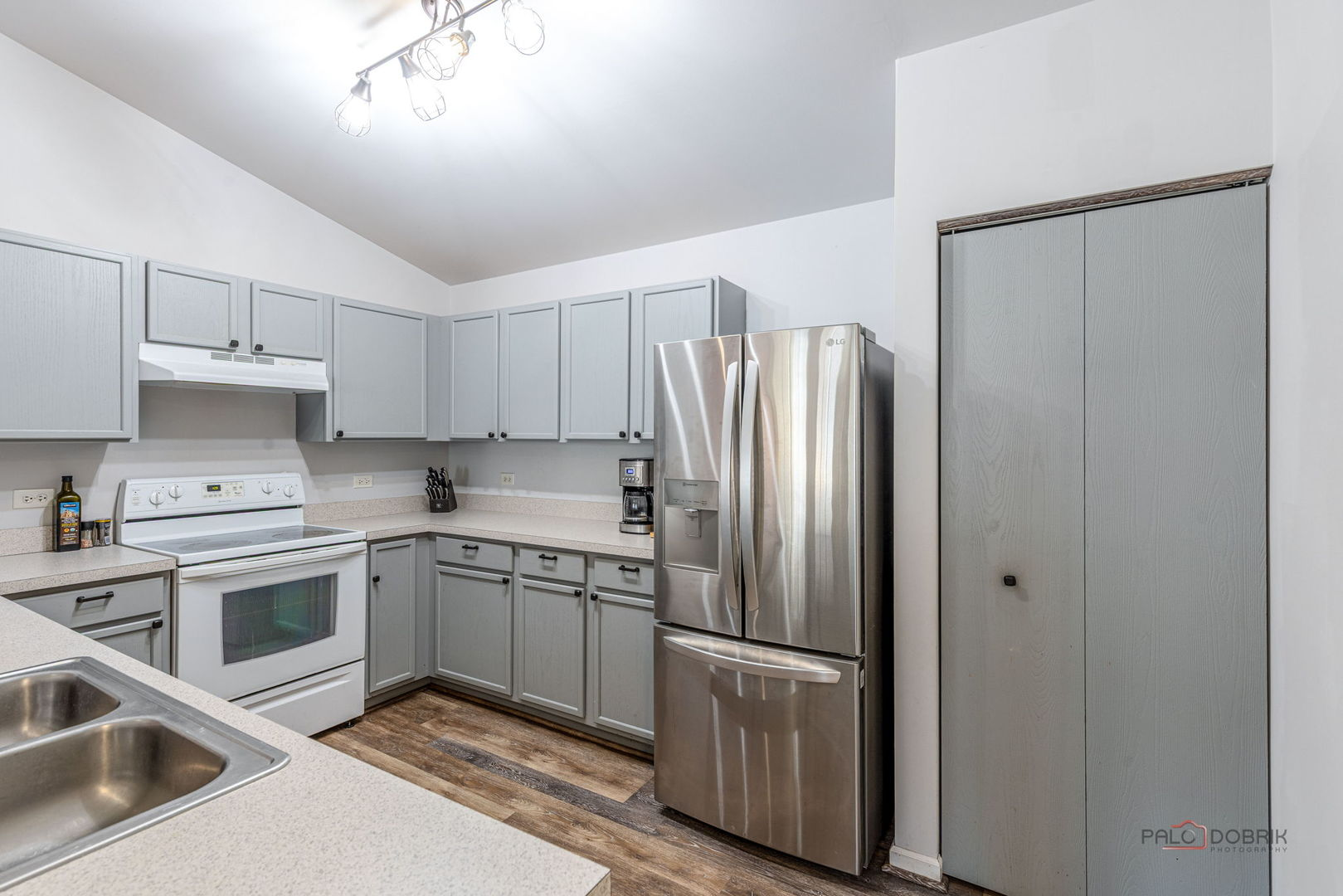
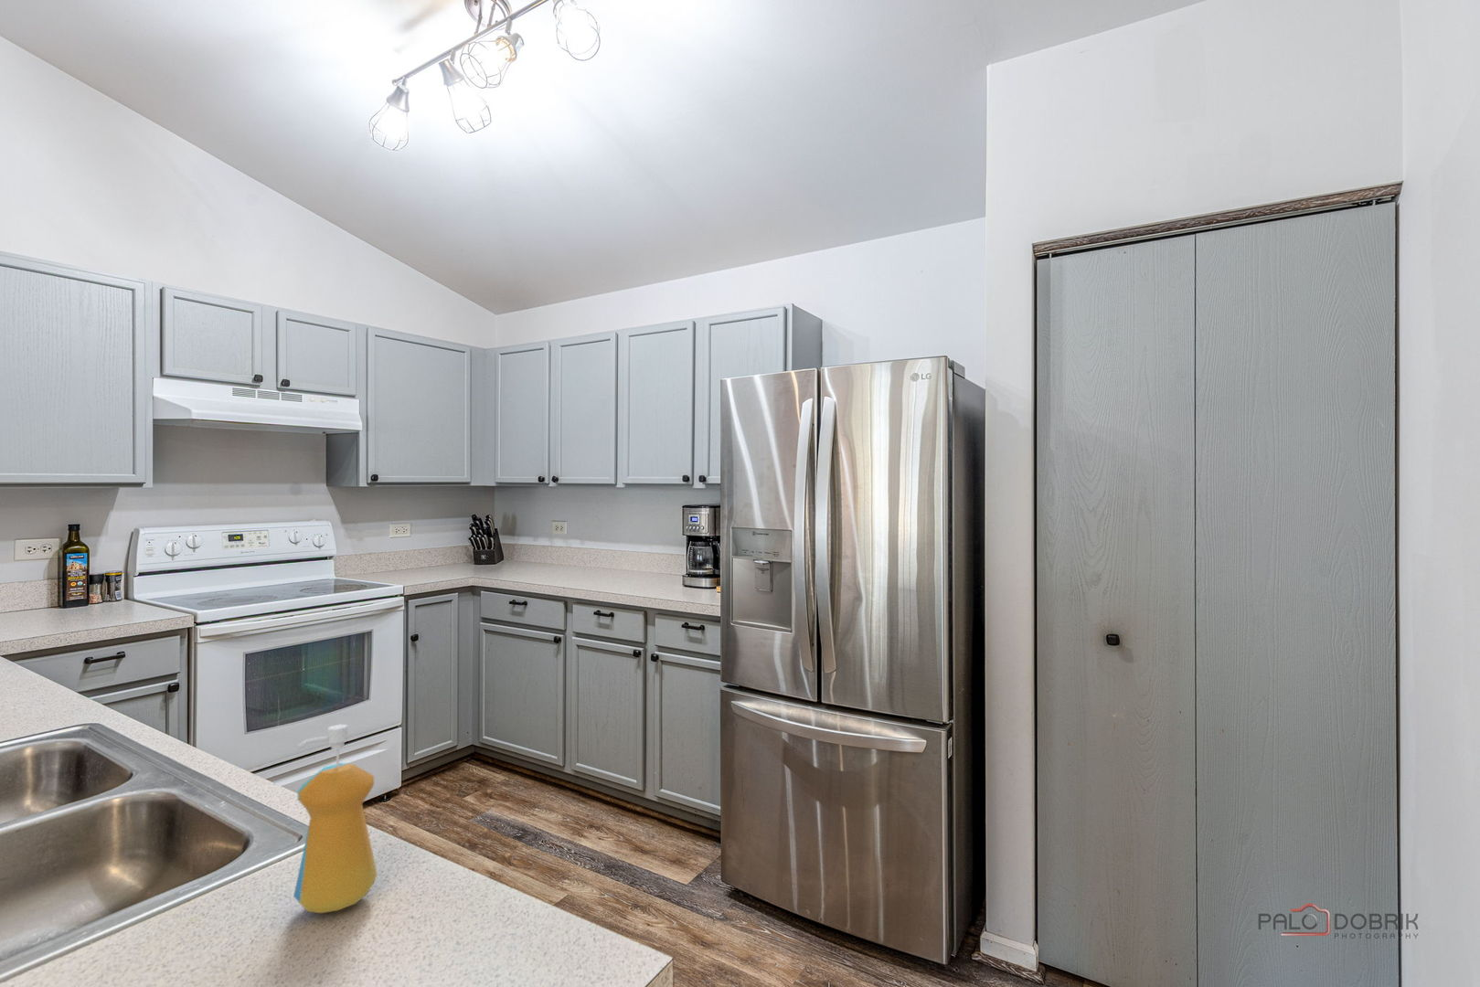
+ soap dispenser [292,724,378,914]
